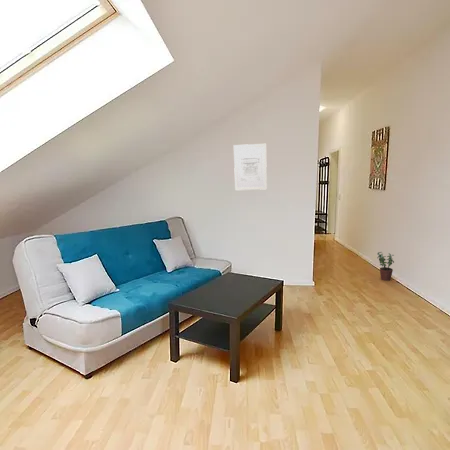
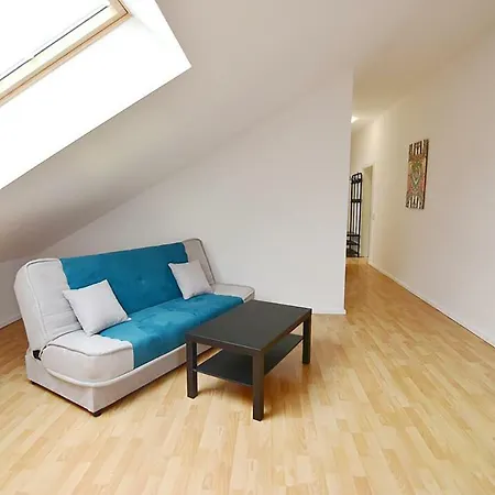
- potted plant [376,251,395,282]
- wall art [233,143,268,191]
